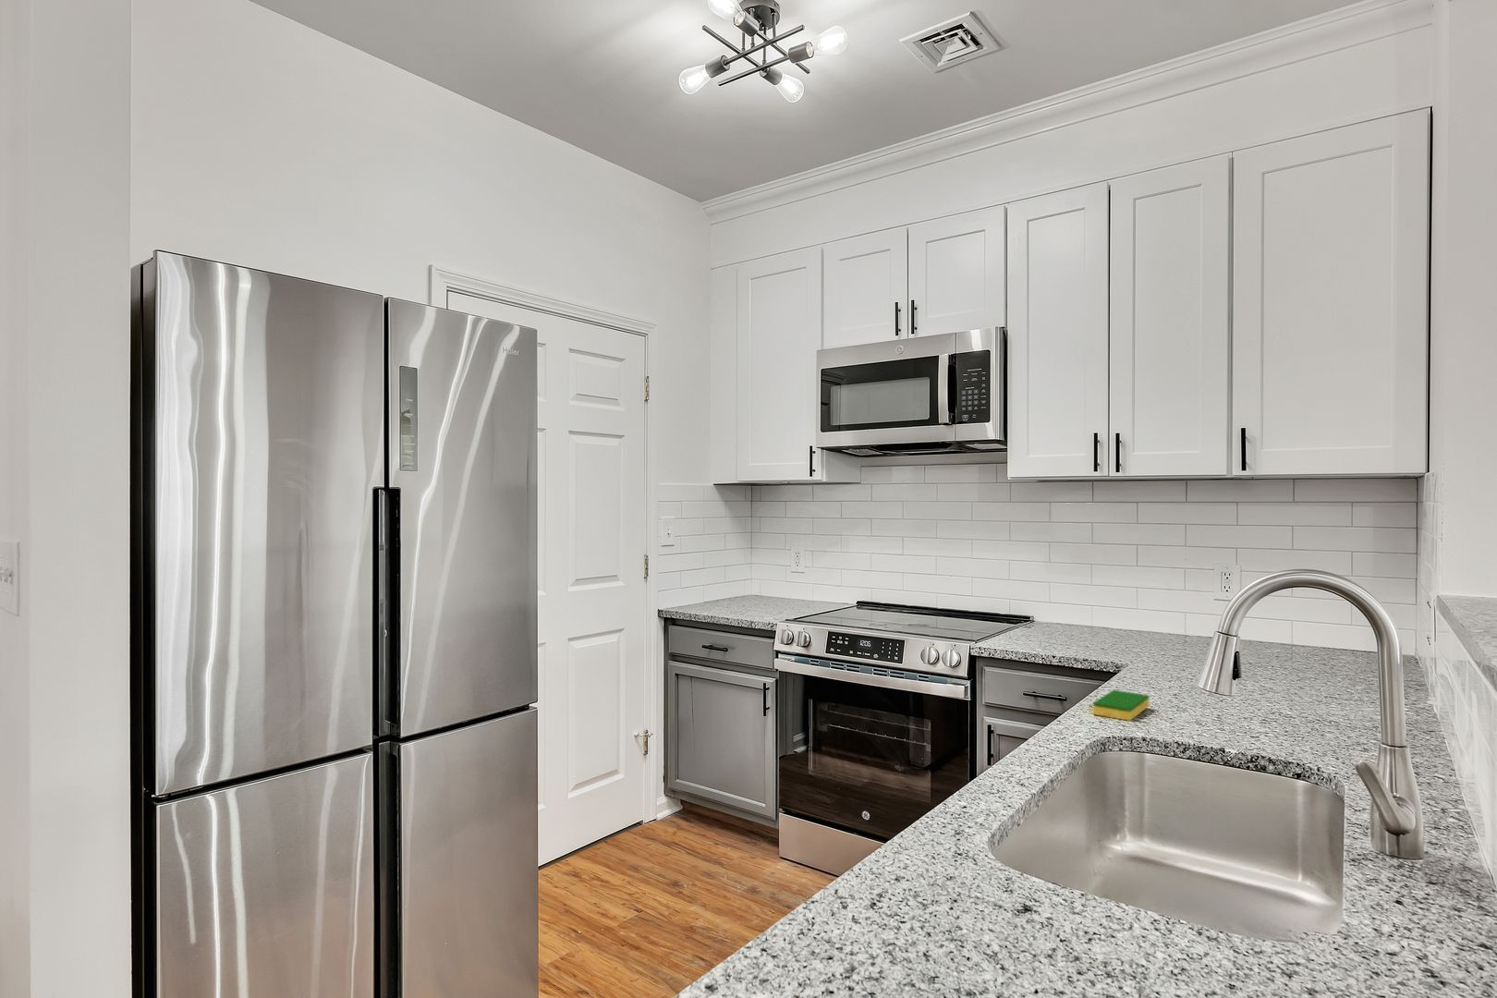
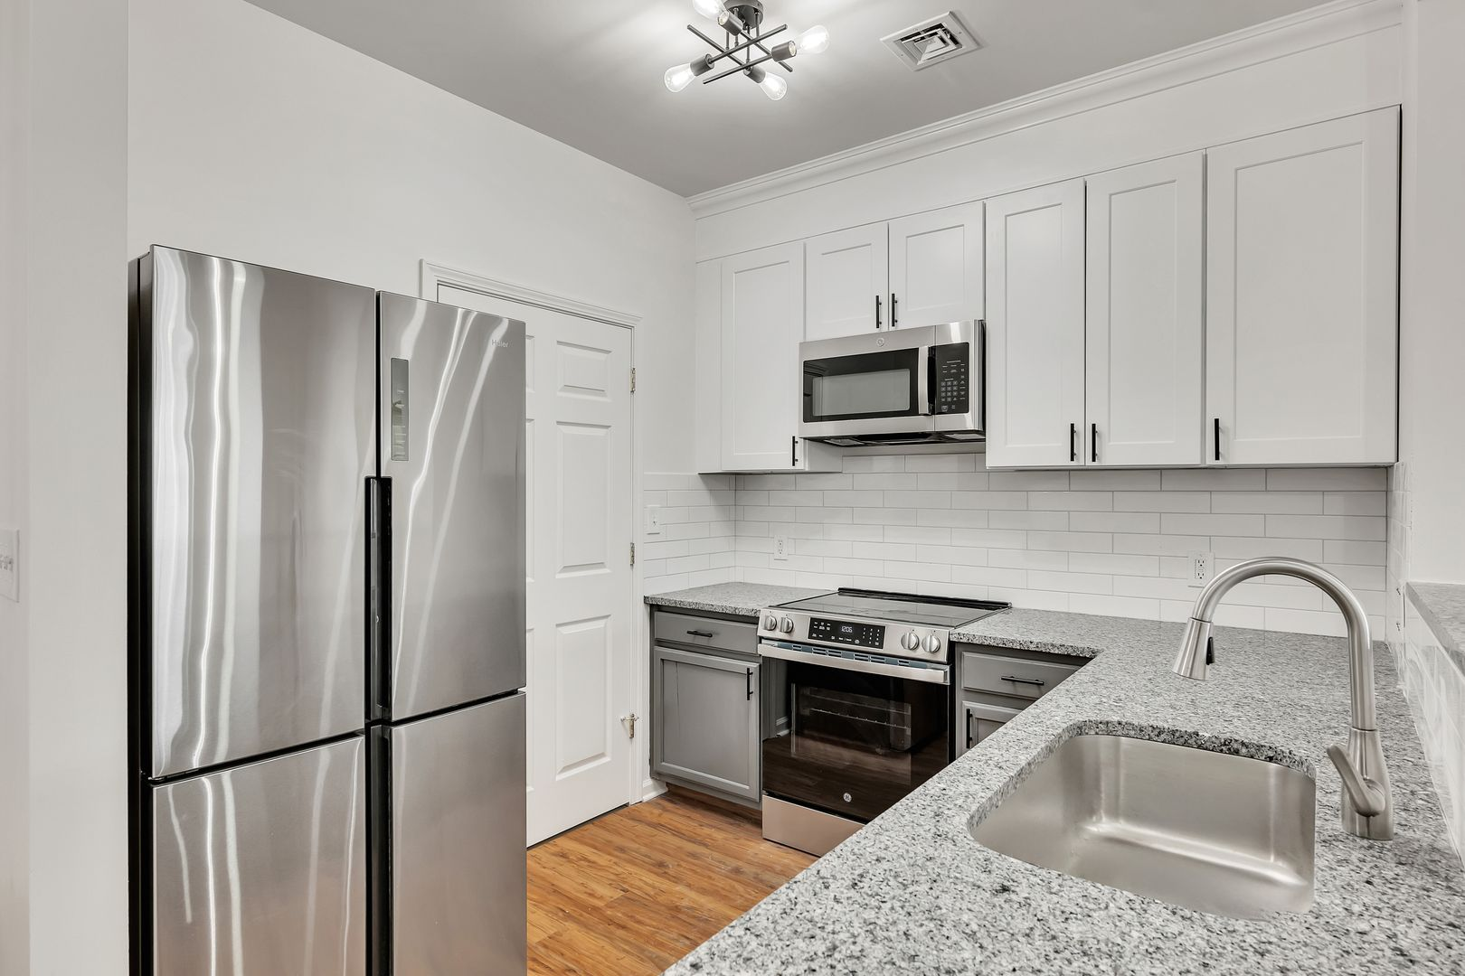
- dish sponge [1093,689,1151,722]
